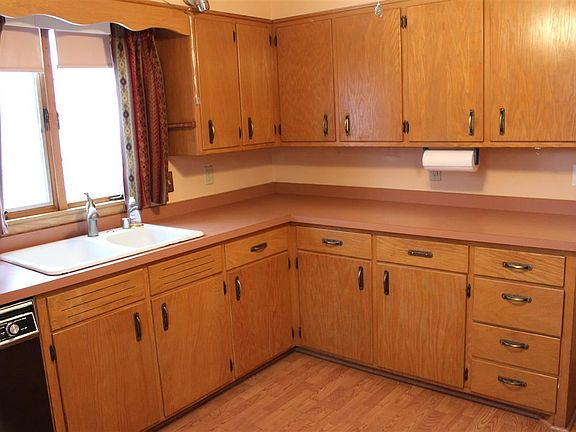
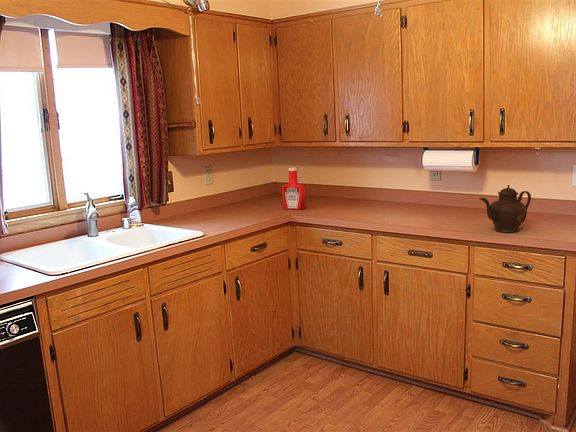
+ teapot [478,184,532,233]
+ soap bottle [281,166,307,210]
